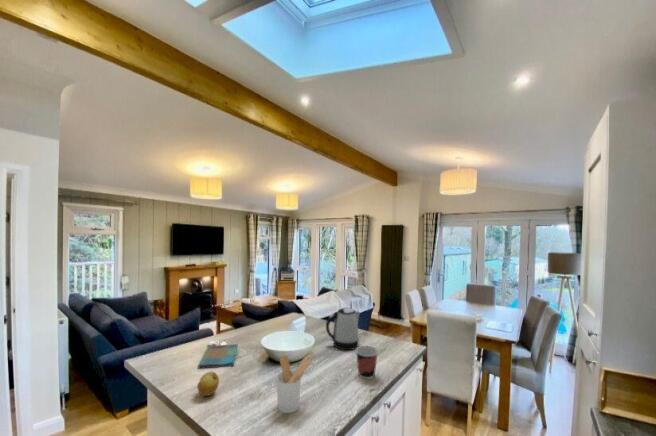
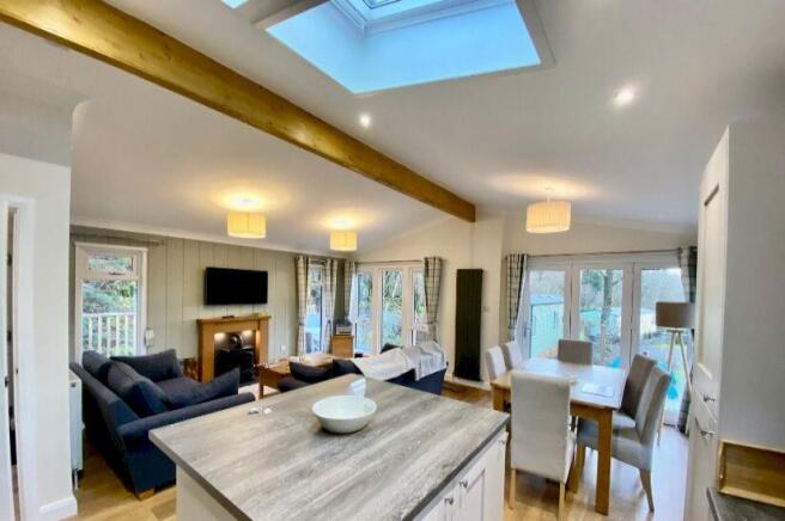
- fruit [196,371,220,397]
- kettle [325,307,361,351]
- utensil holder [275,354,313,414]
- cup [355,345,379,380]
- dish towel [197,343,239,370]
